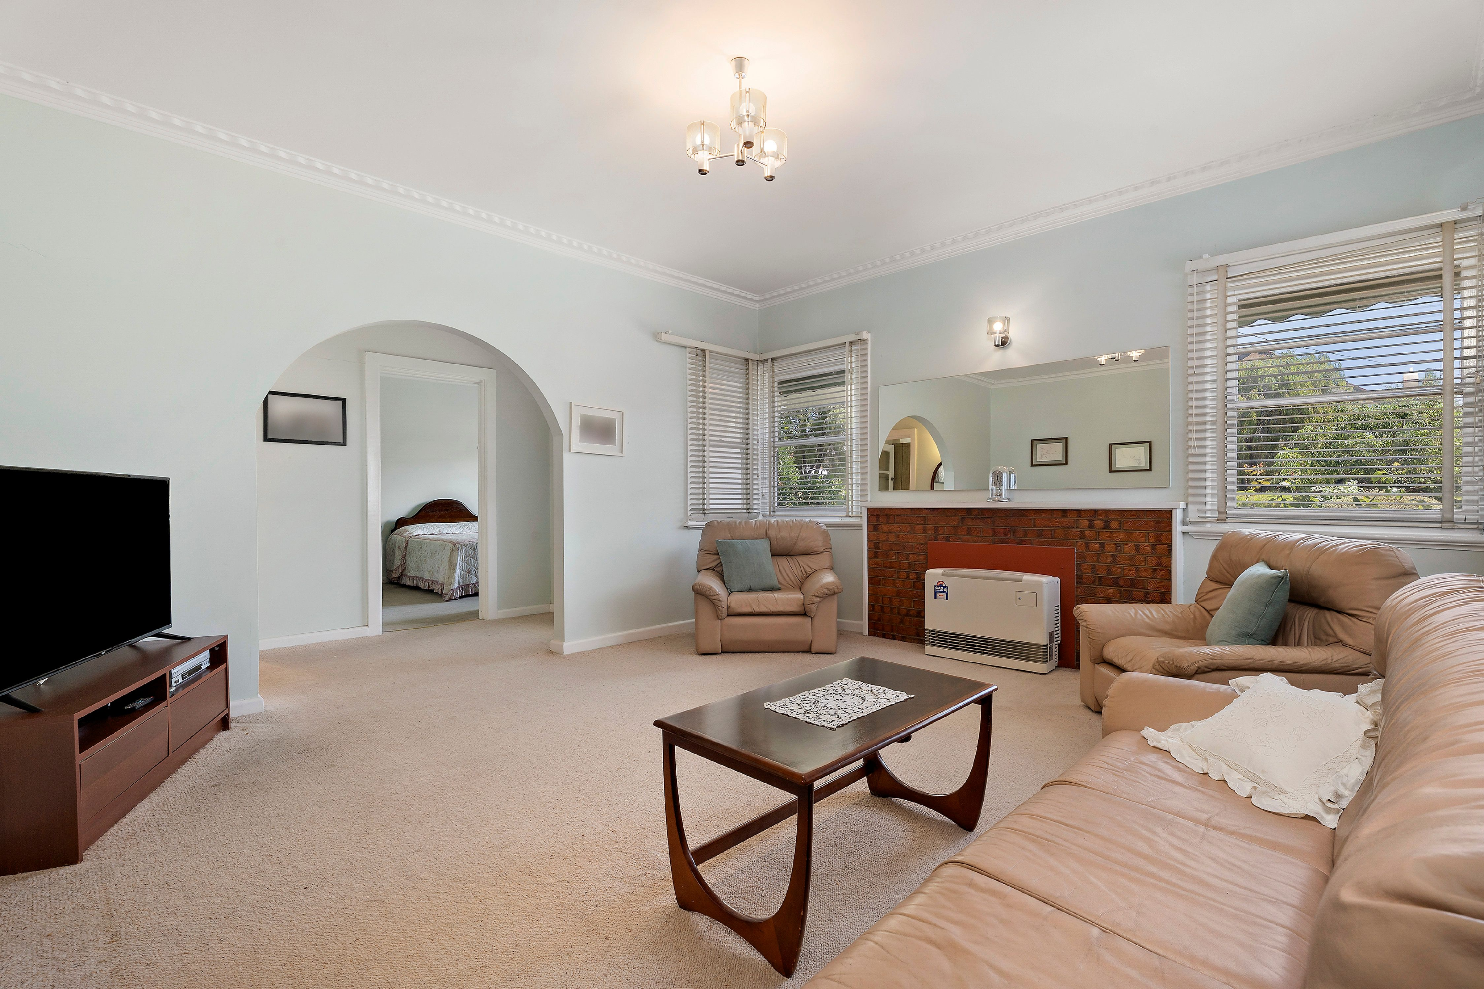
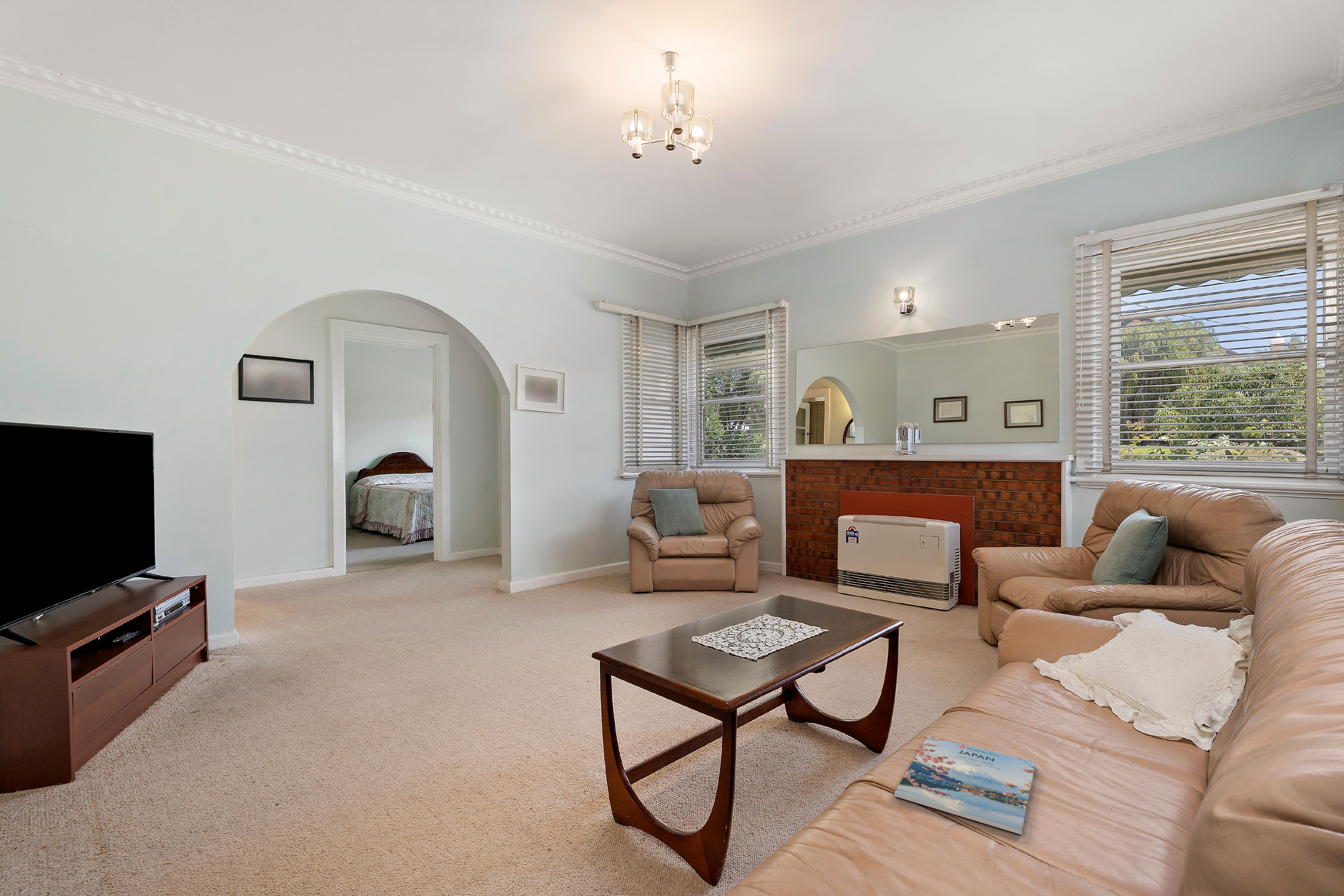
+ magazine [894,736,1036,835]
